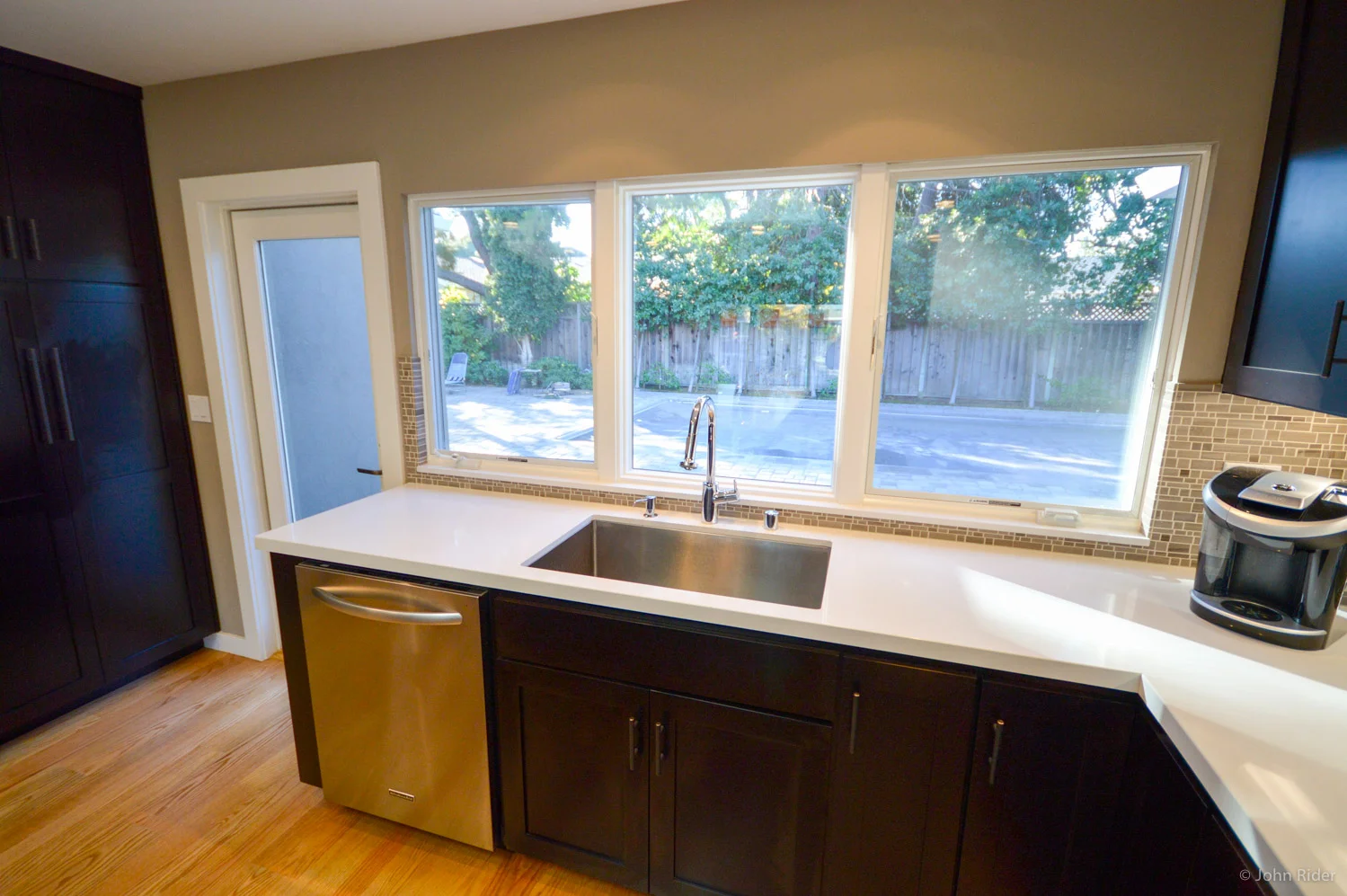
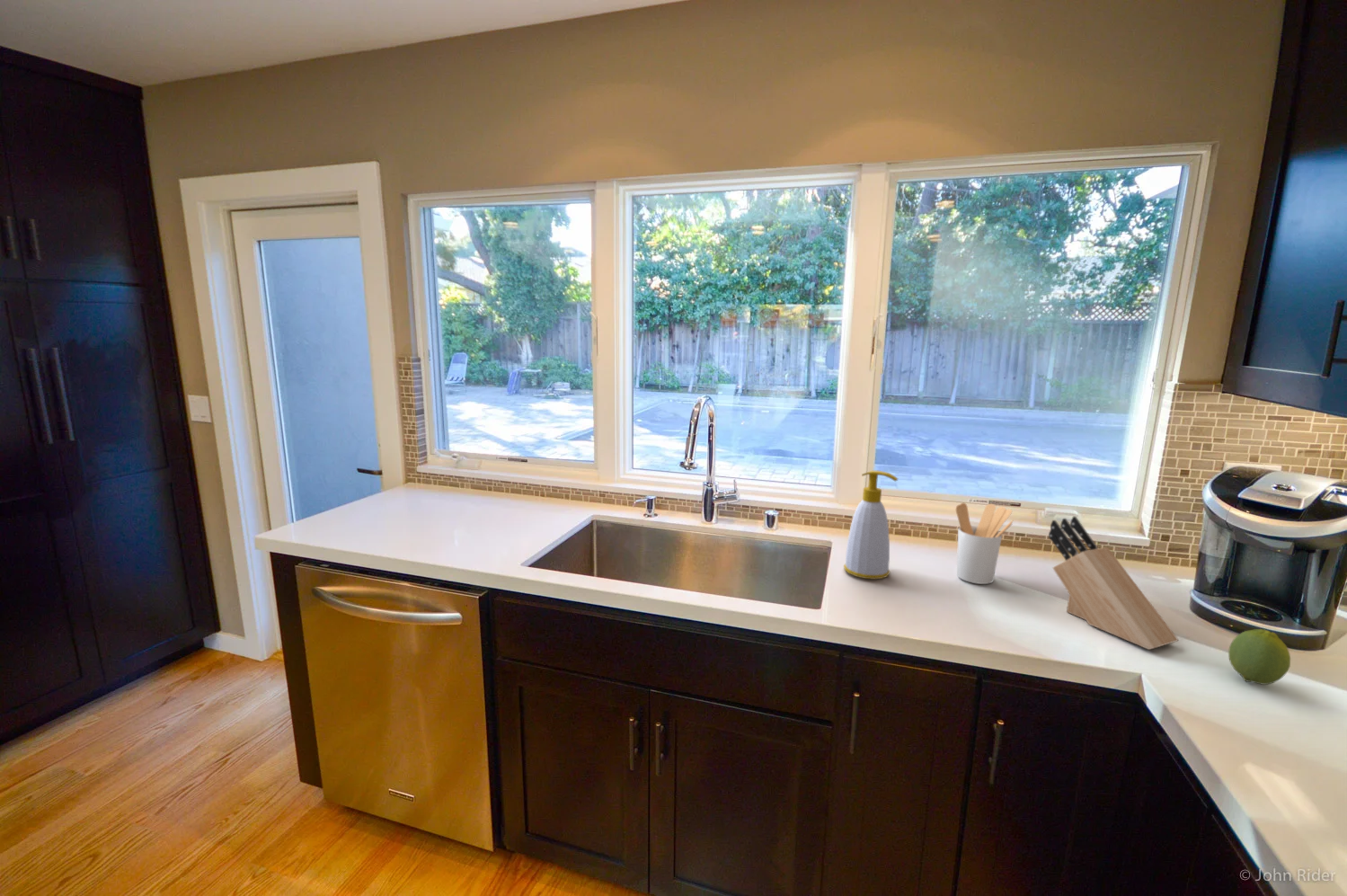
+ utensil holder [955,502,1014,585]
+ soap bottle [843,470,899,580]
+ knife block [1048,516,1179,651]
+ fruit [1227,628,1291,686]
